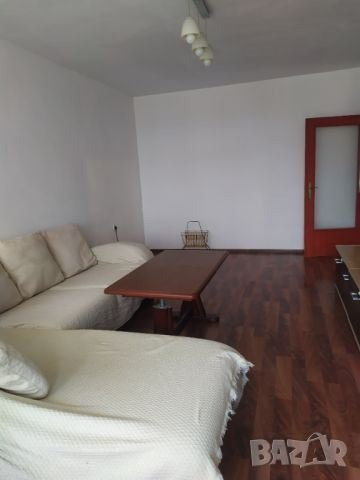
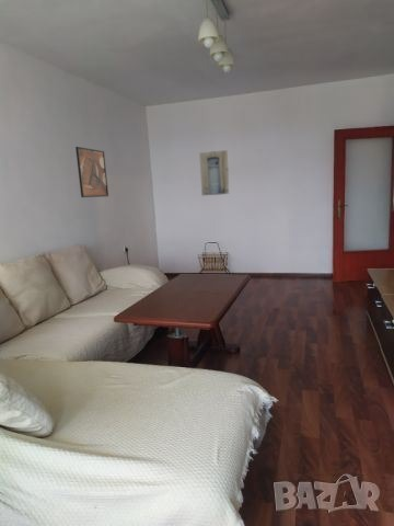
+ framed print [74,146,109,198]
+ wall art [198,149,230,196]
